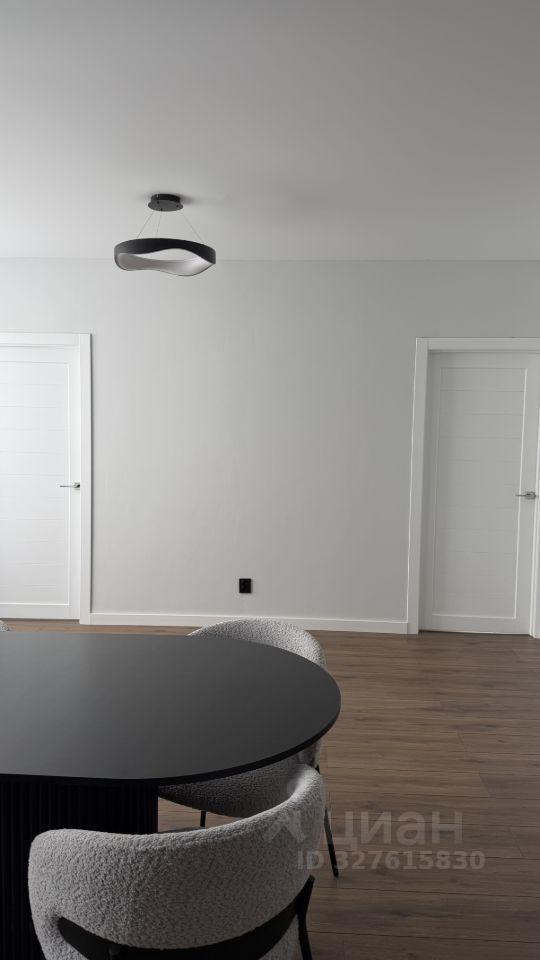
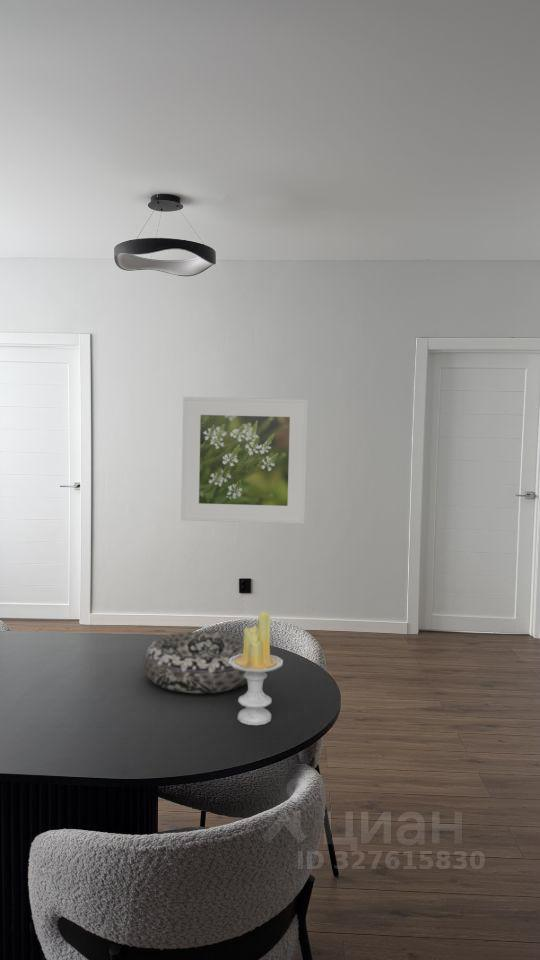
+ candle [228,611,284,726]
+ decorative bowl [142,630,248,694]
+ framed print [180,396,309,525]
